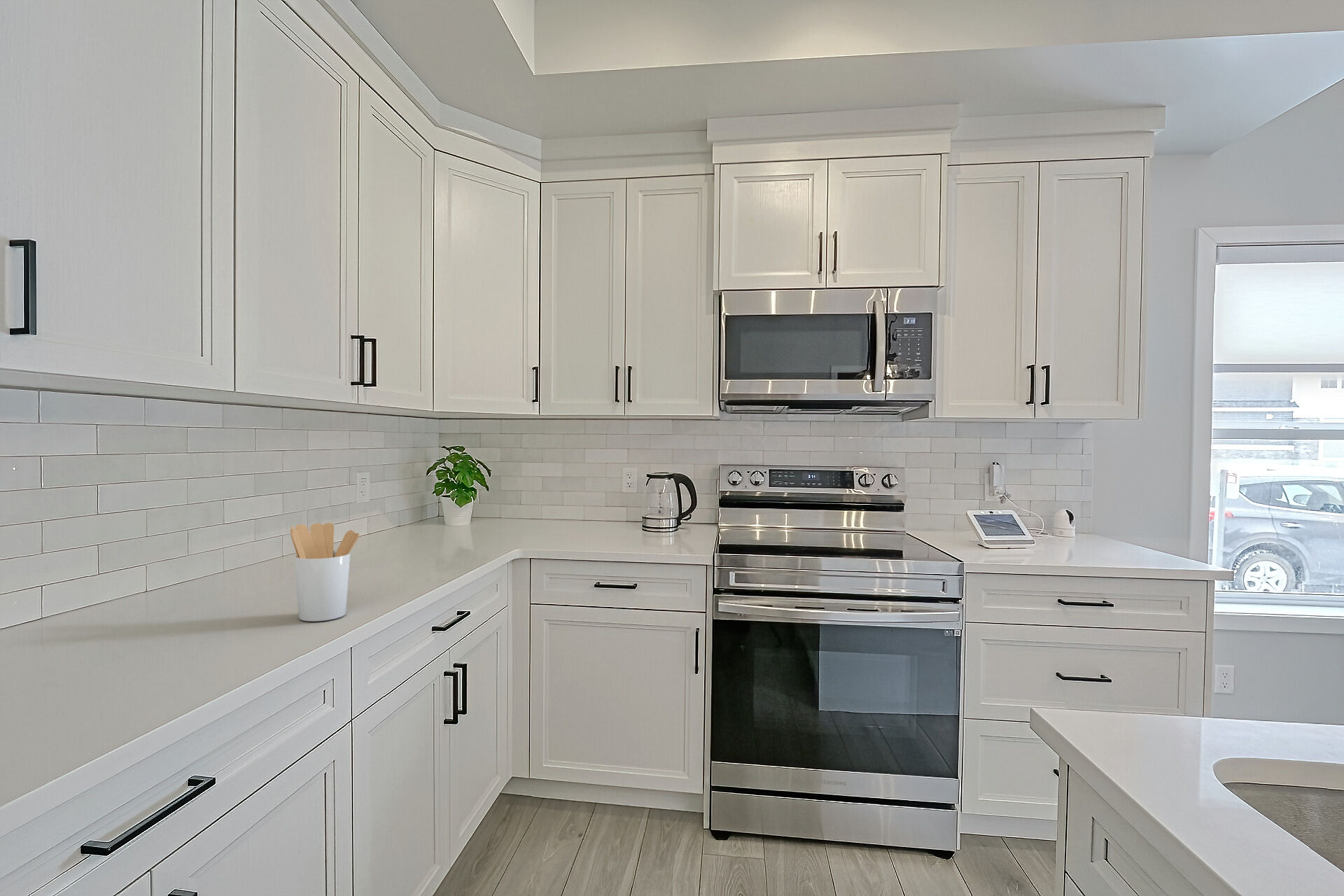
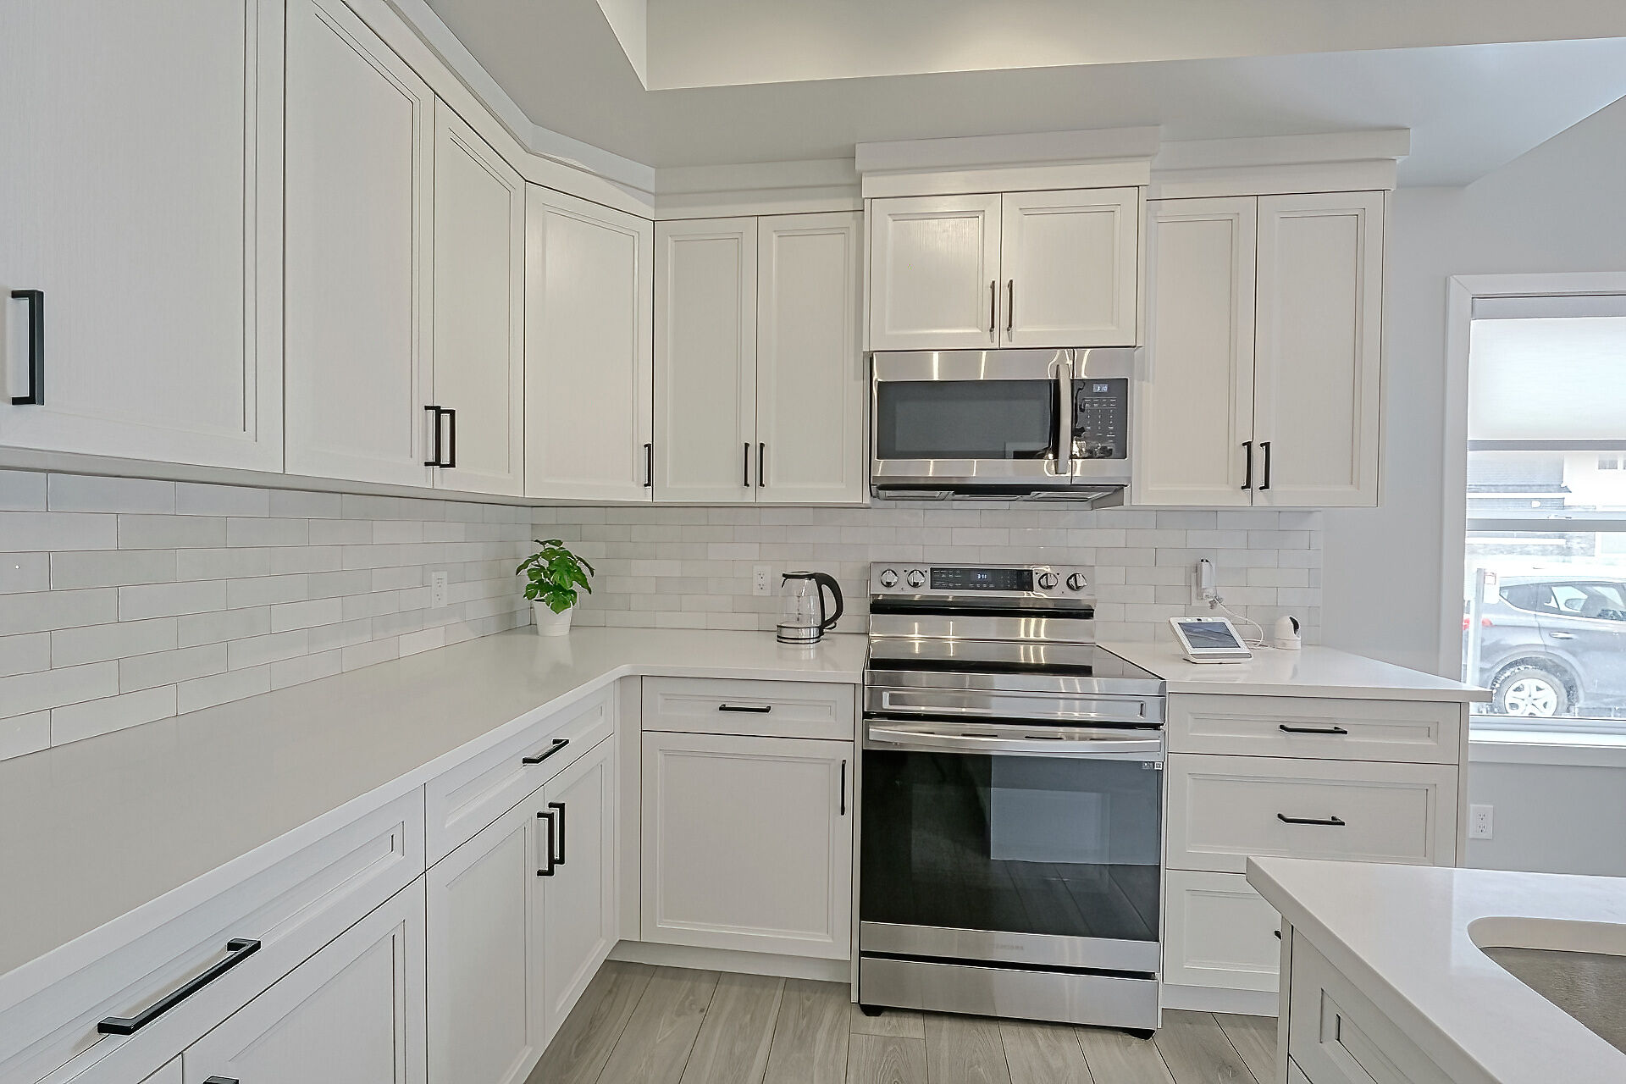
- utensil holder [290,522,360,622]
